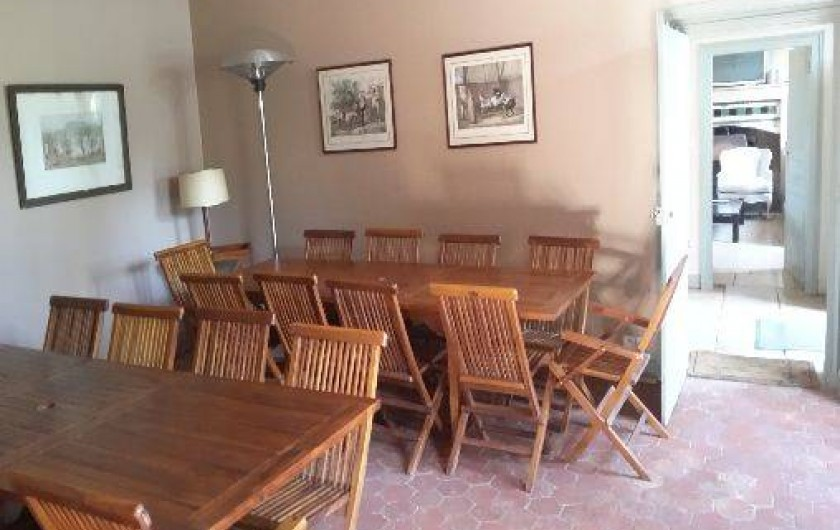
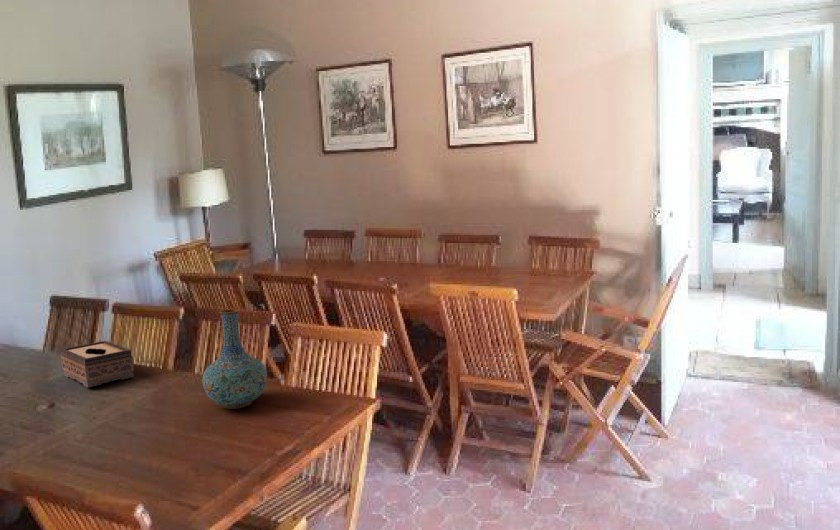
+ tissue box [60,340,135,388]
+ vase [201,308,268,410]
